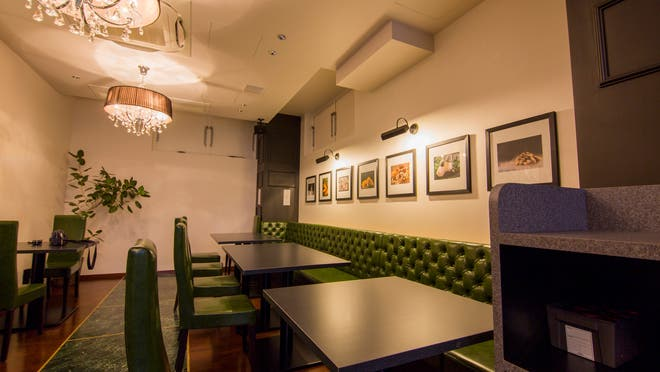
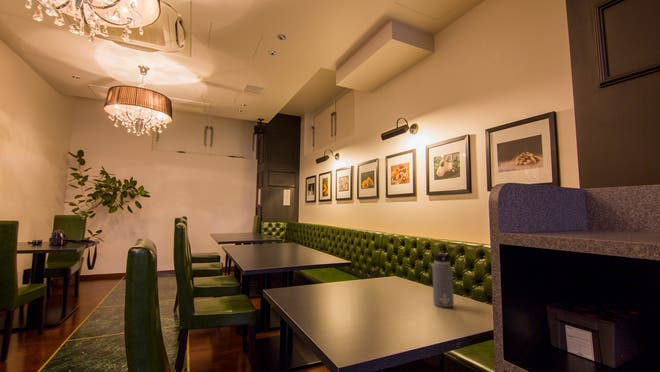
+ water bottle [431,246,455,308]
